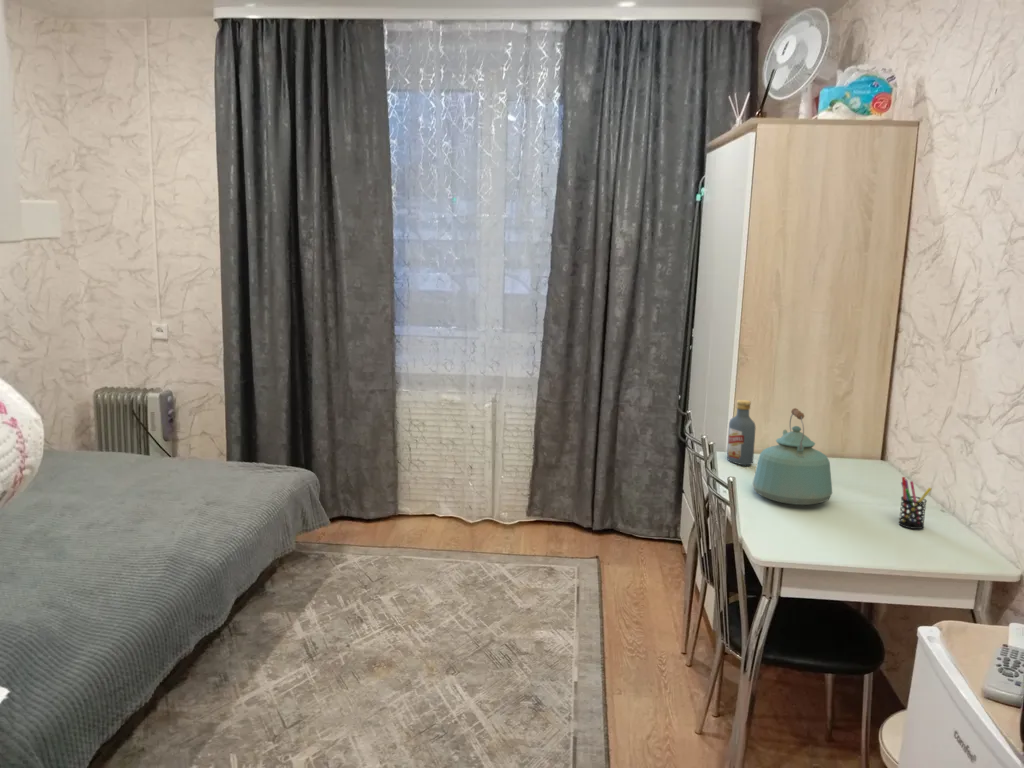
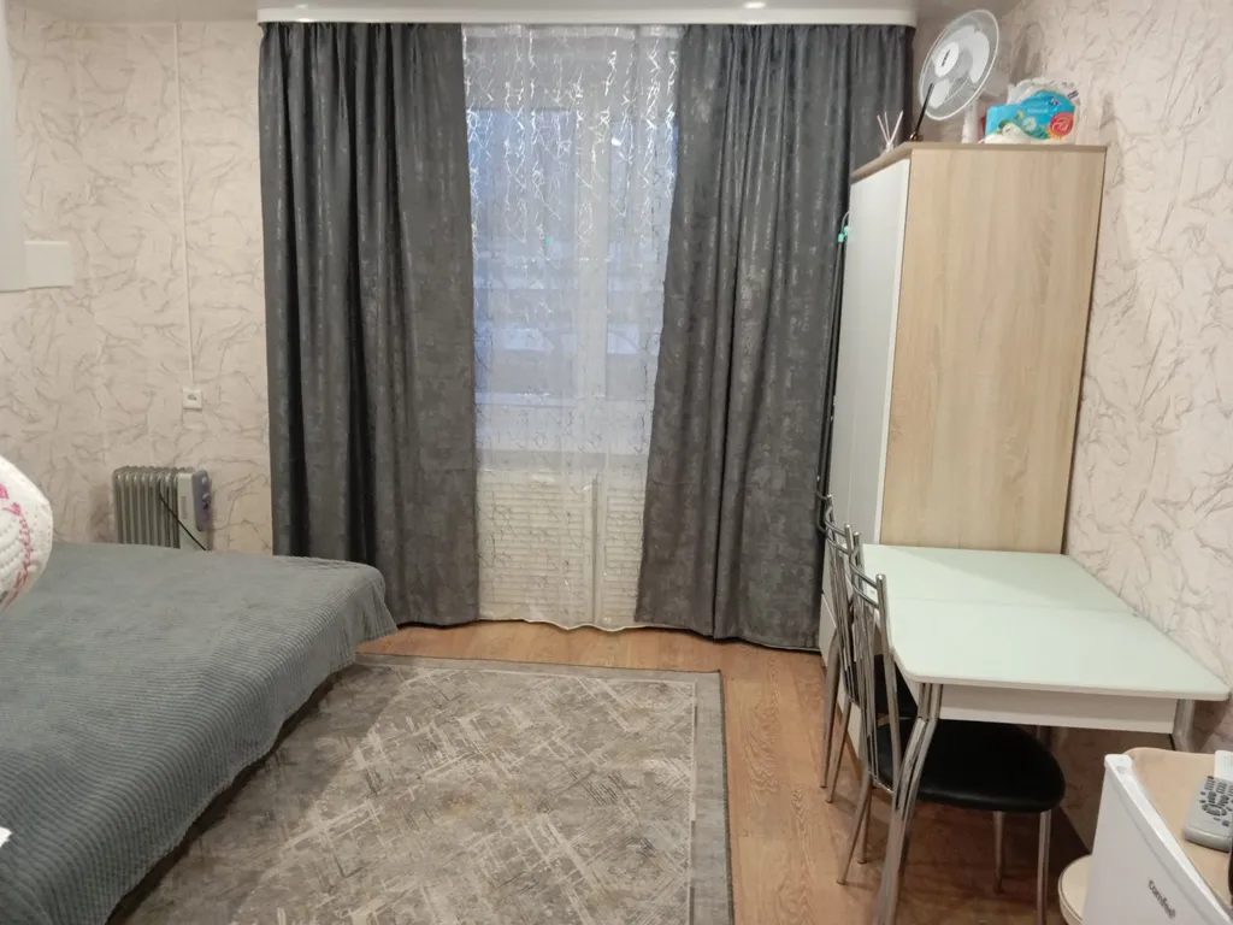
- kettle [752,407,833,506]
- pen holder [898,476,933,530]
- vodka [726,399,757,466]
